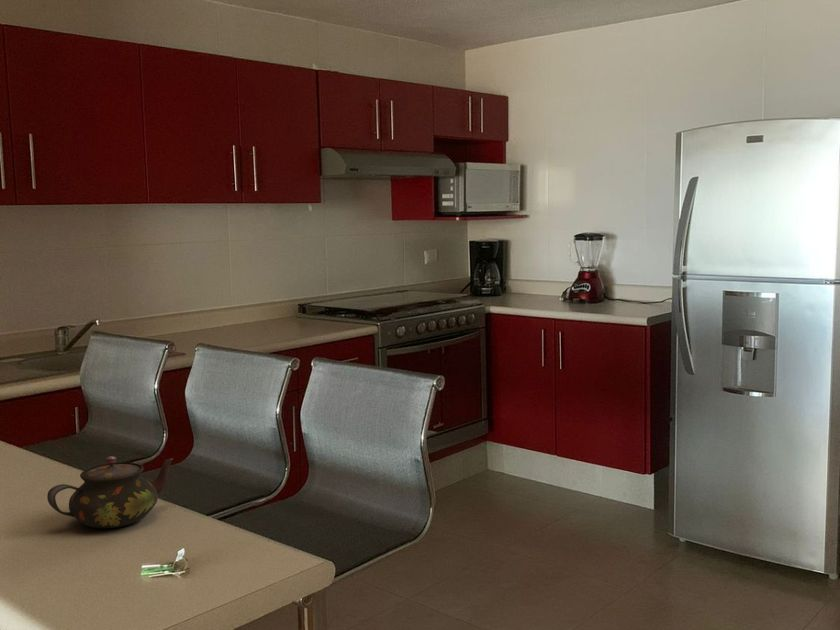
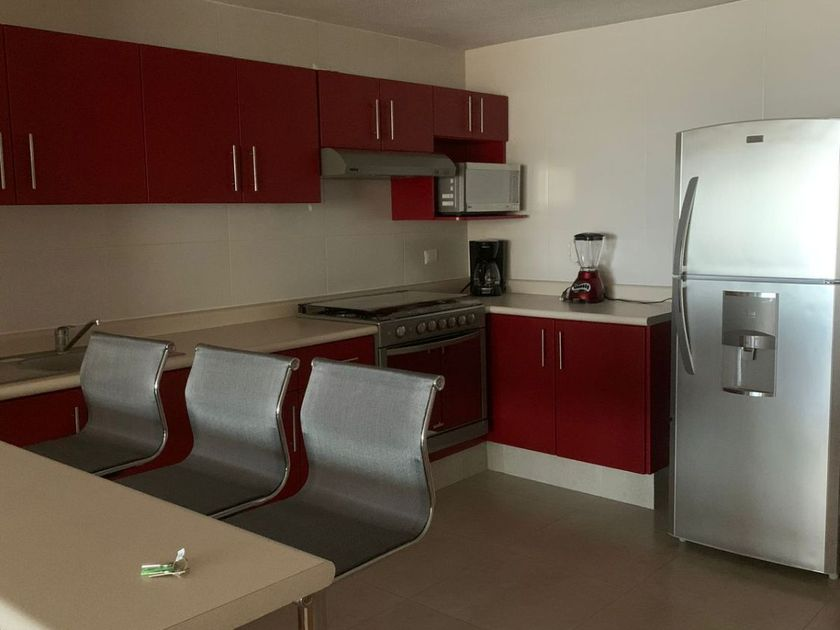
- teapot [46,455,174,529]
